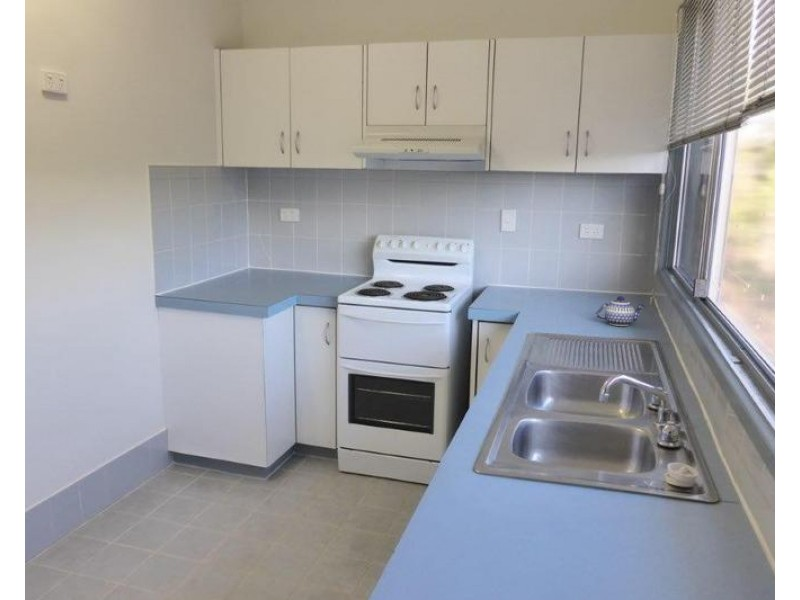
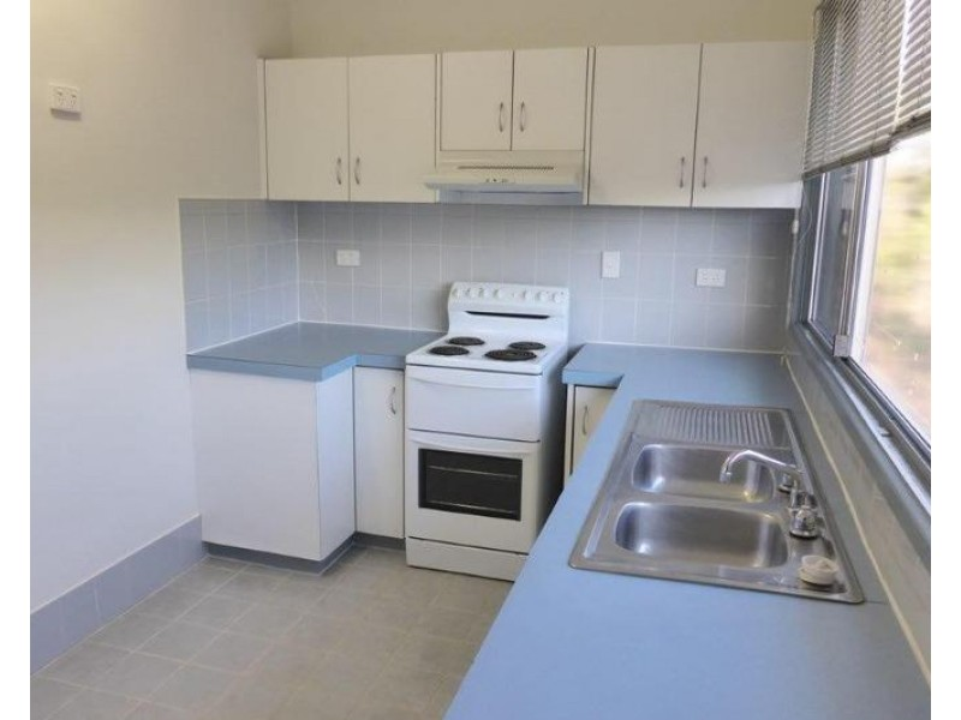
- teapot [594,295,646,327]
